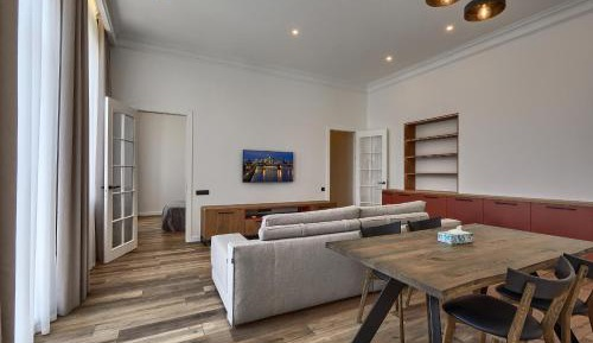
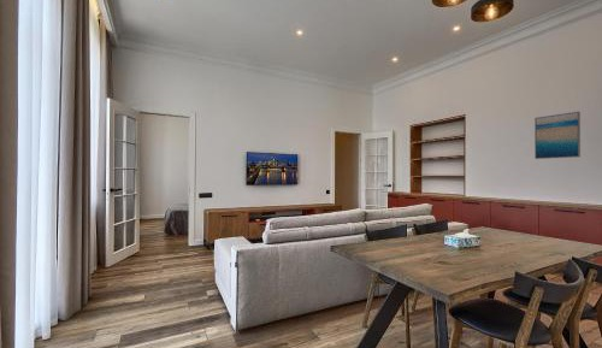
+ wall art [533,111,582,160]
